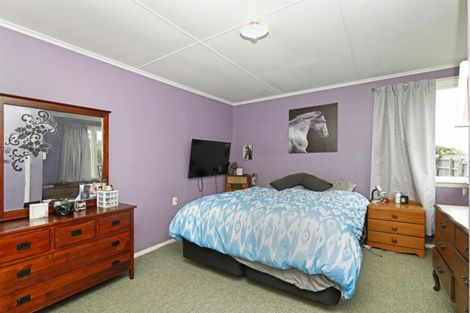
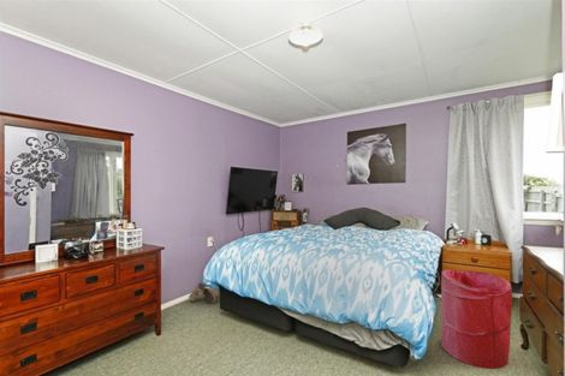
+ laundry hamper [440,269,513,370]
+ boots [188,281,219,305]
